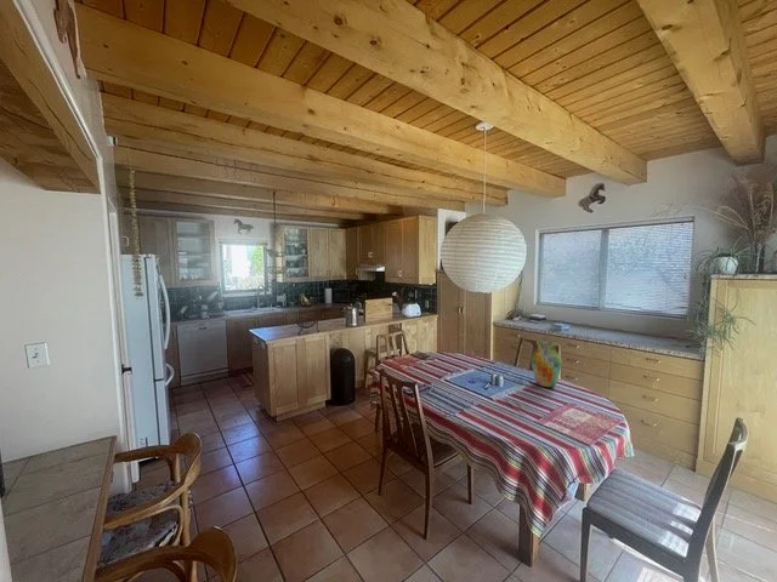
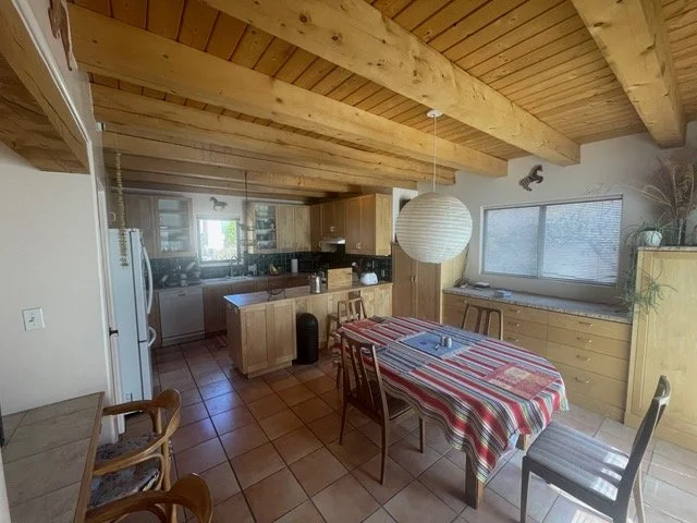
- vase [531,340,563,388]
